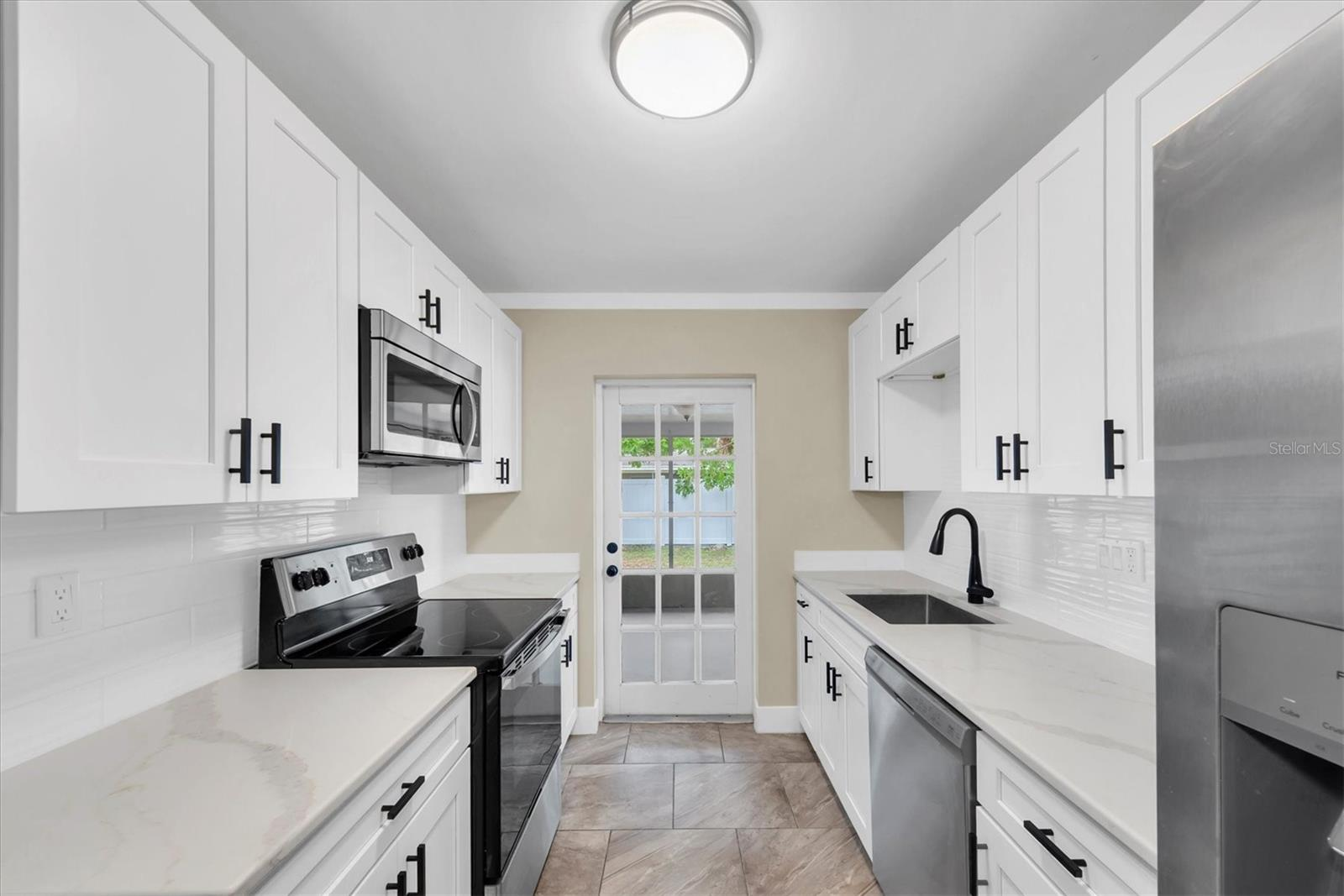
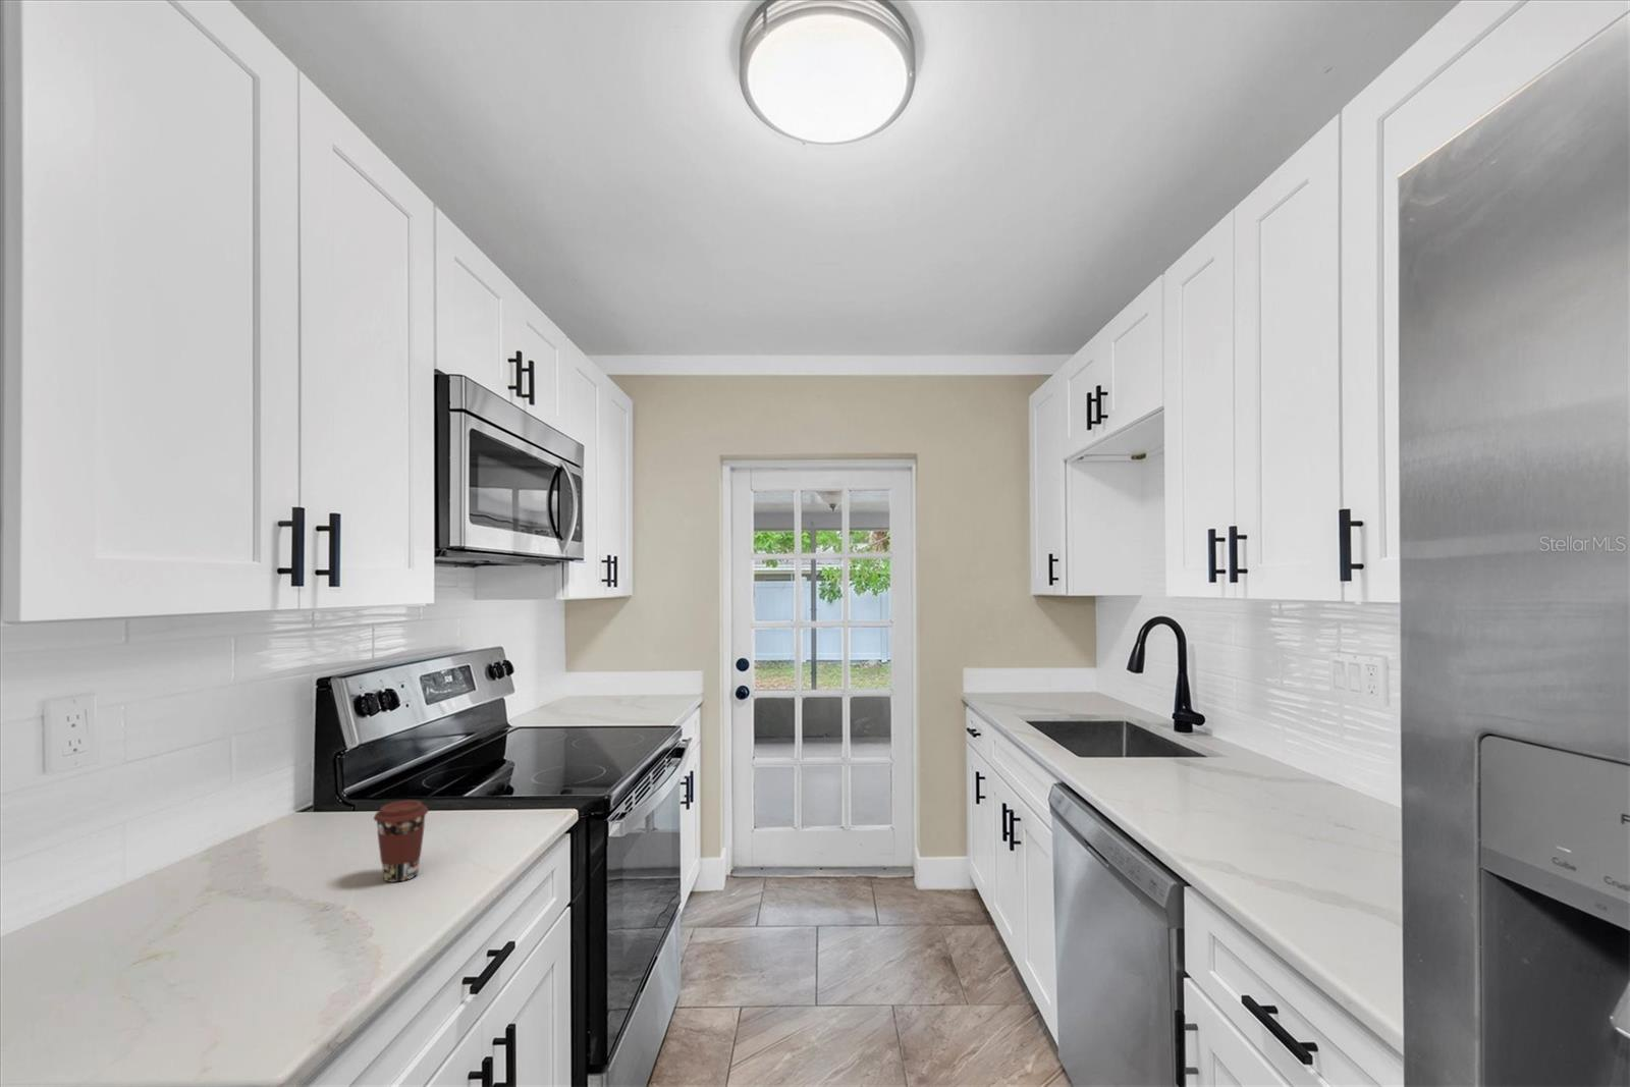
+ coffee cup [372,798,429,883]
